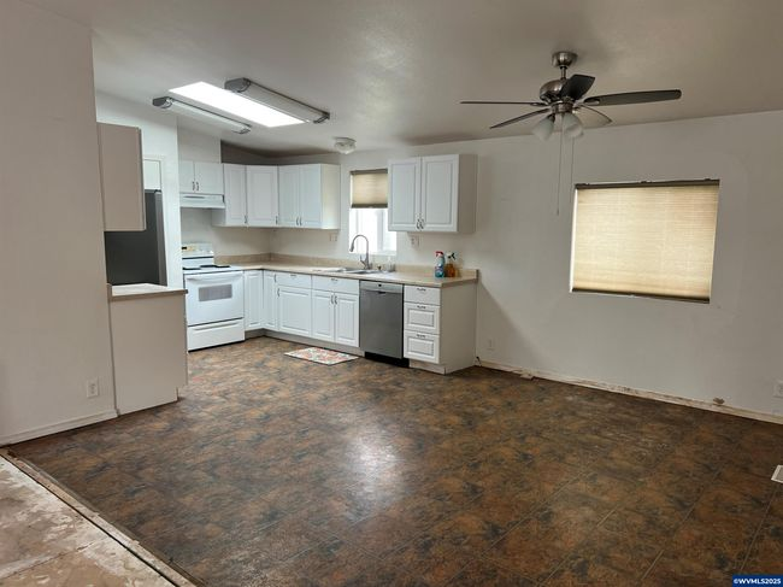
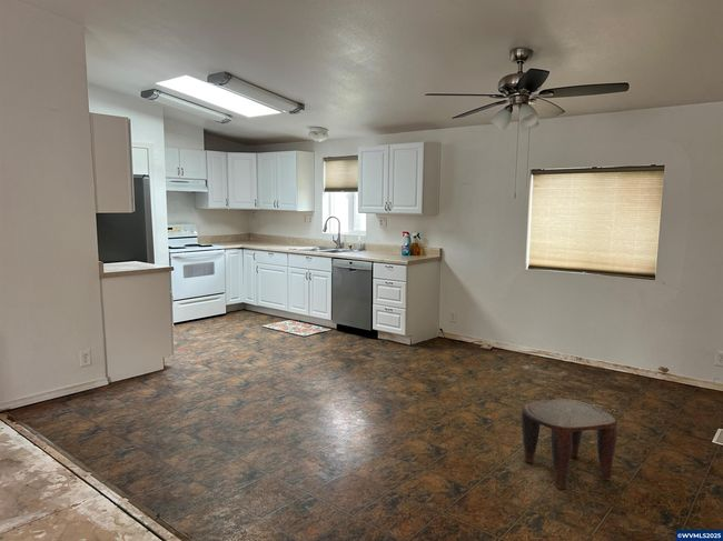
+ stool [521,399,618,490]
